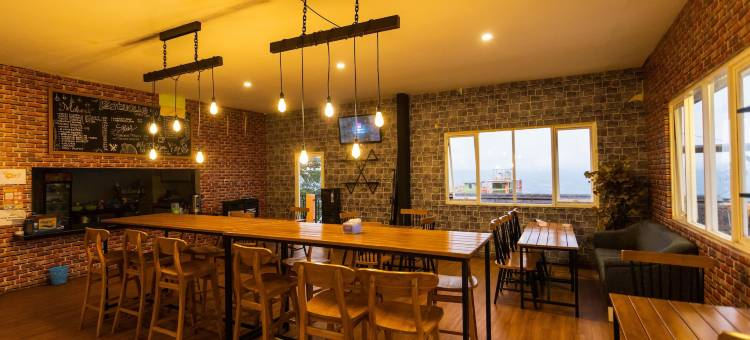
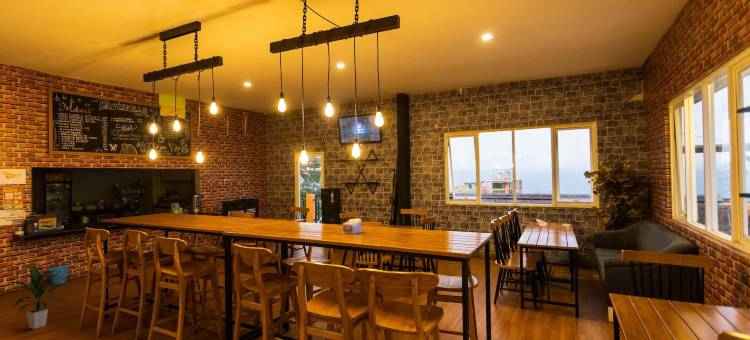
+ indoor plant [8,264,69,330]
